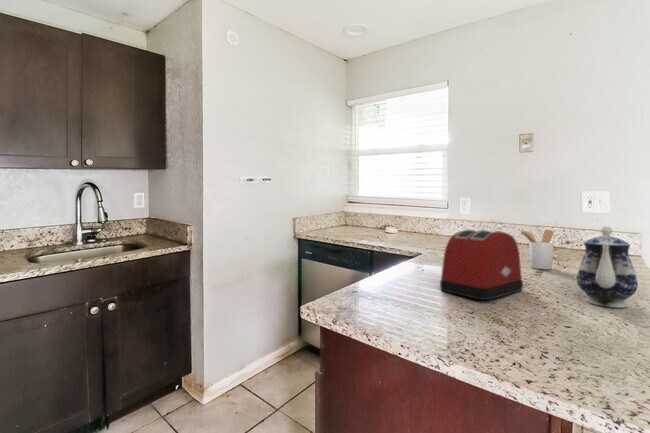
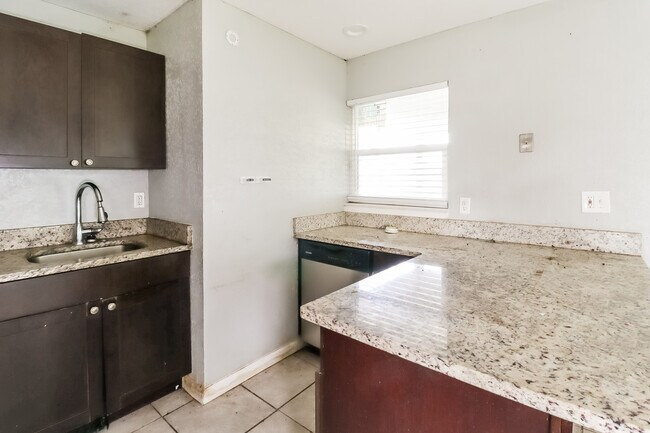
- utensil holder [518,229,555,270]
- teapot [576,226,639,309]
- toaster [439,229,524,301]
